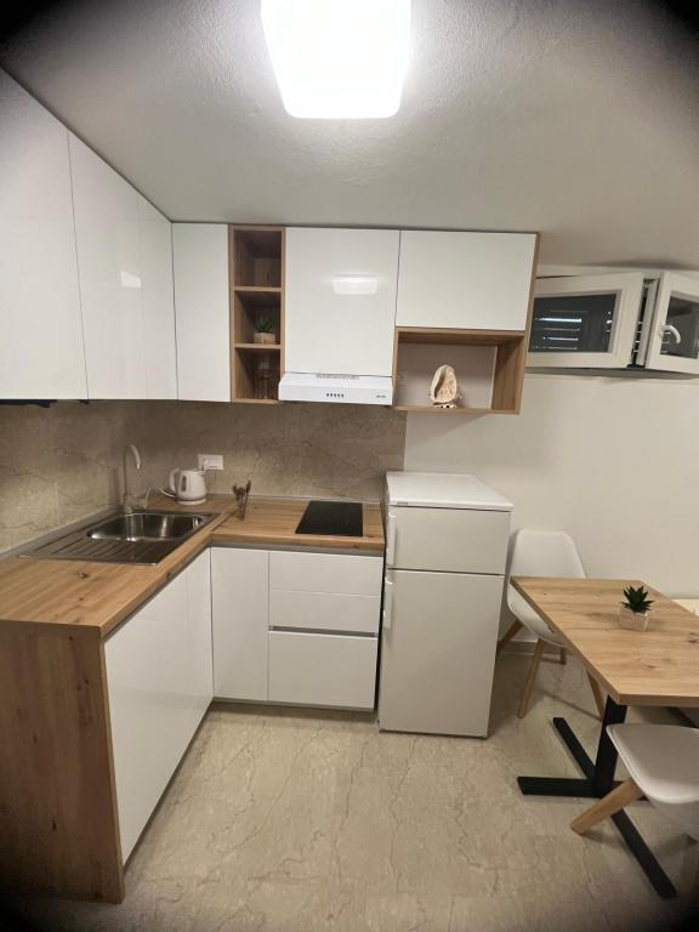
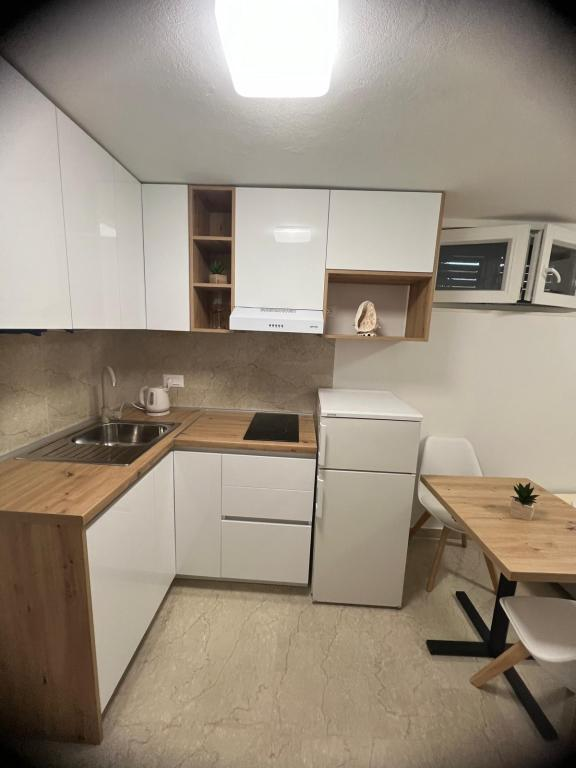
- utensil holder [231,479,252,521]
